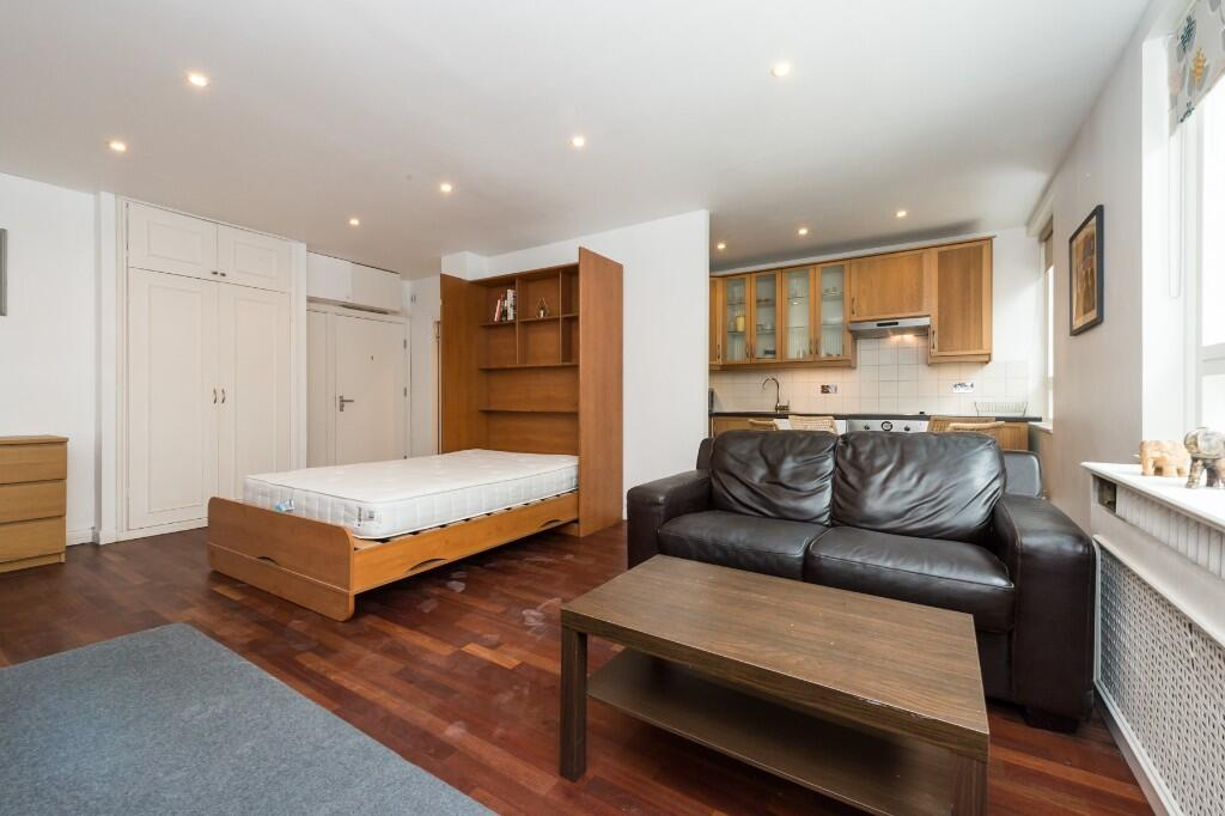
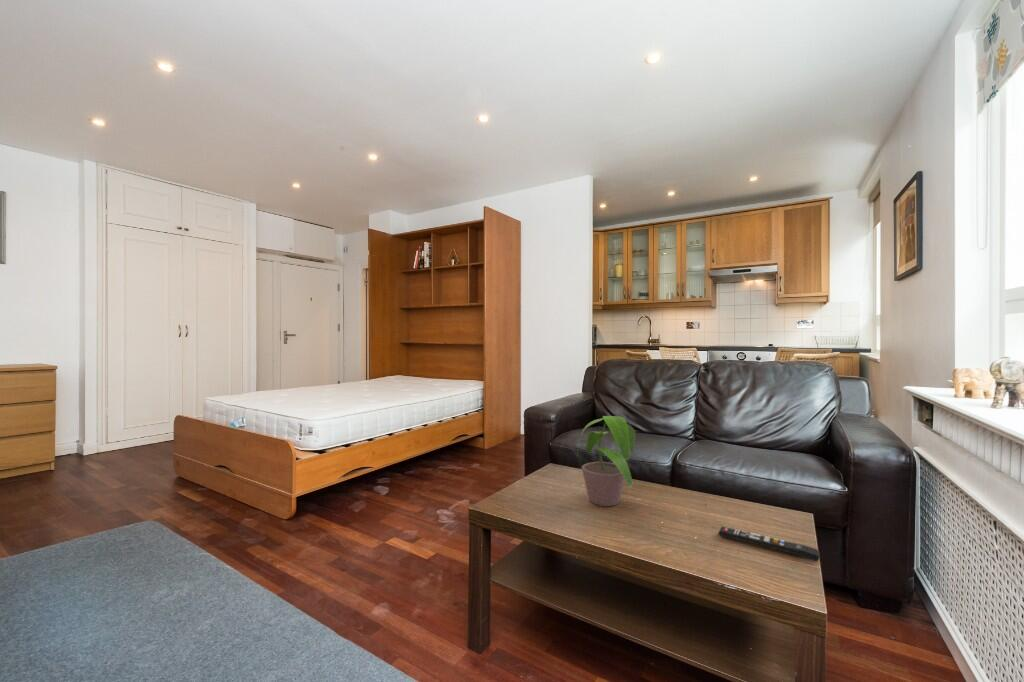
+ potted plant [576,413,637,507]
+ remote control [717,525,821,563]
